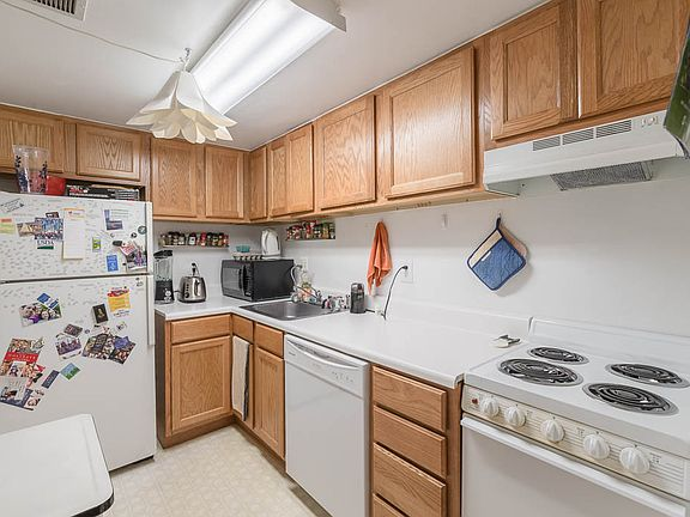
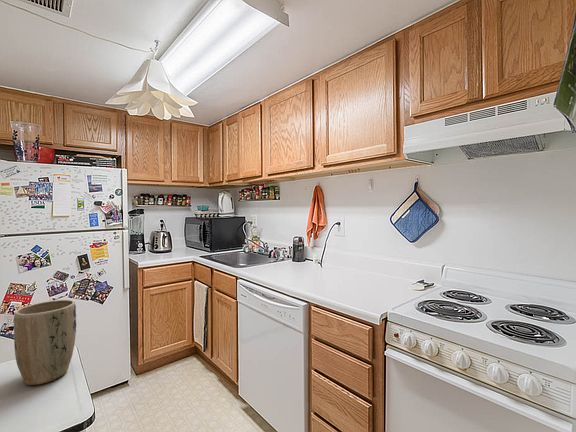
+ plant pot [13,299,77,386]
